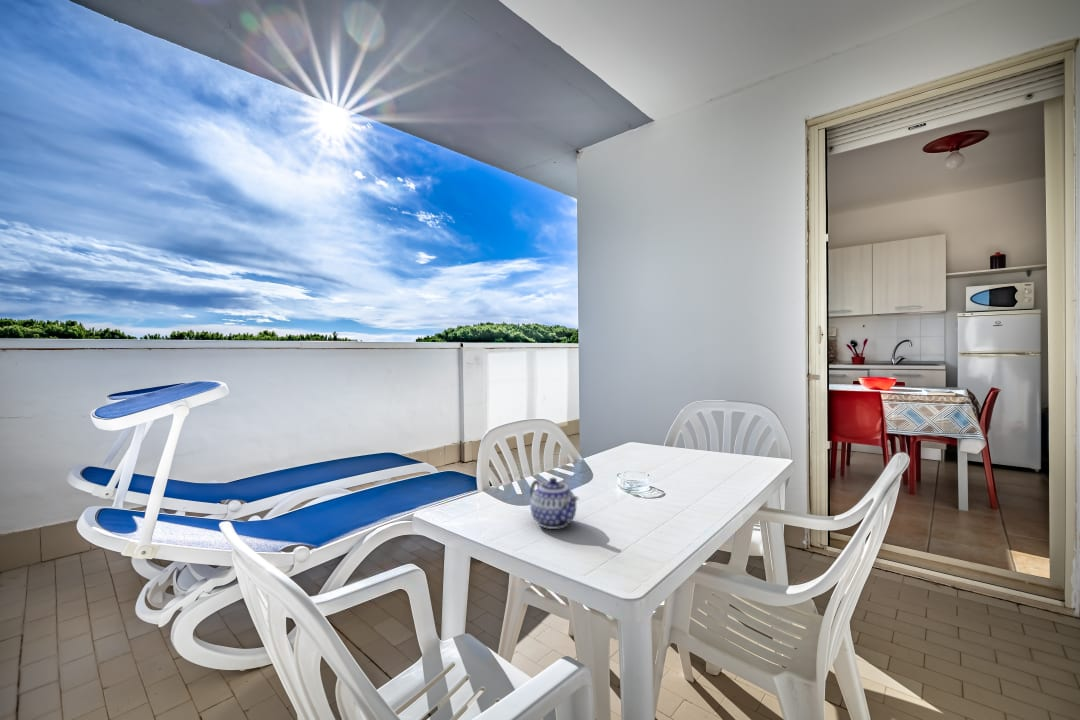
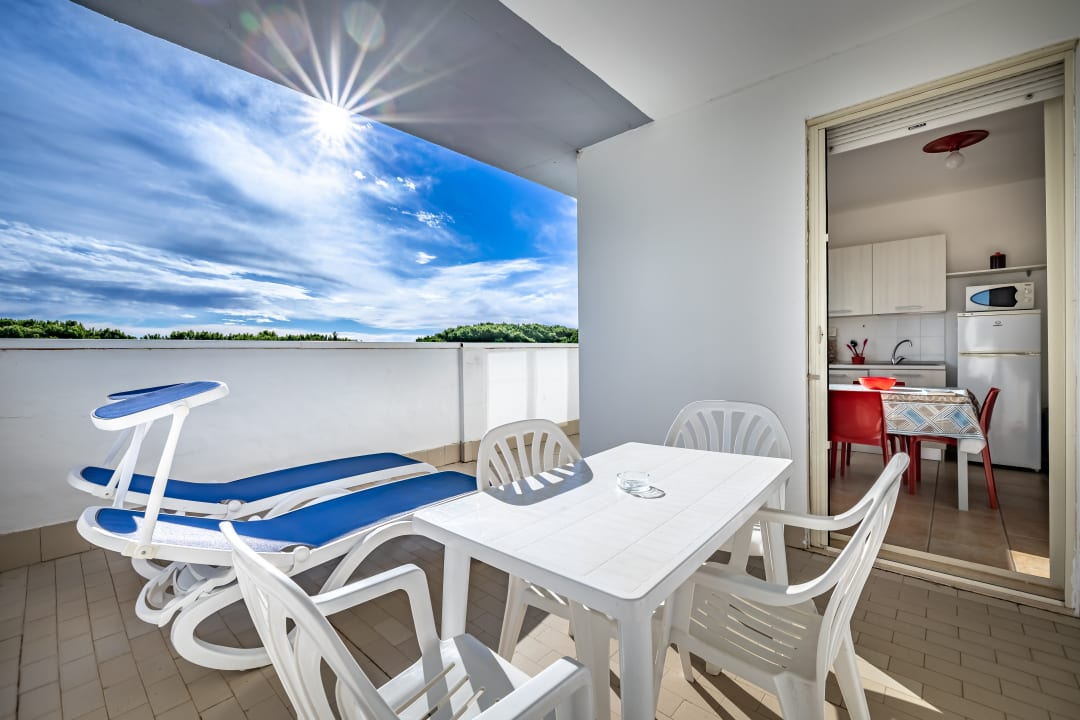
- teapot [529,477,580,530]
